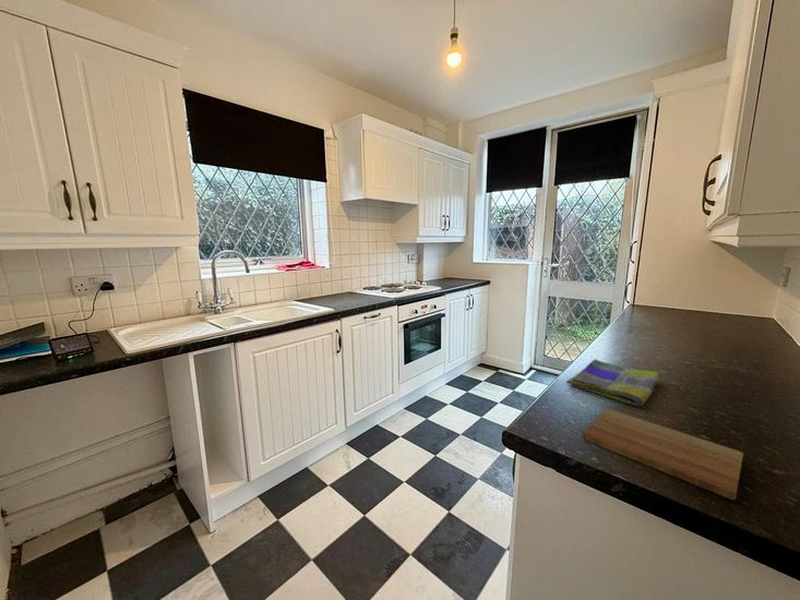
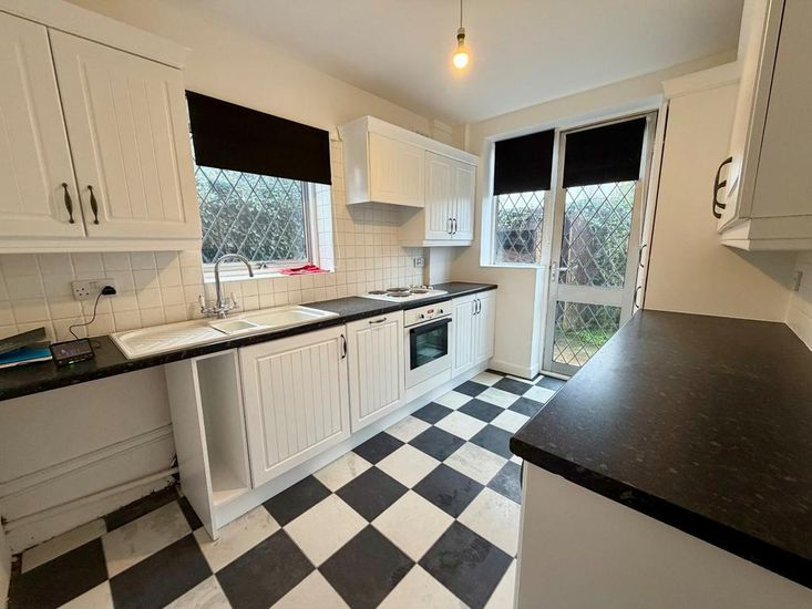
- cutting board [582,408,744,501]
- dish towel [565,358,660,407]
